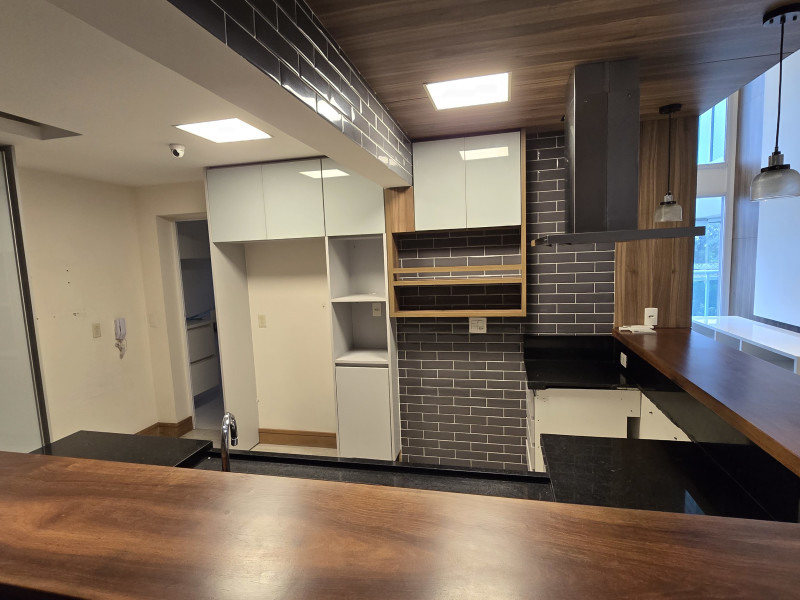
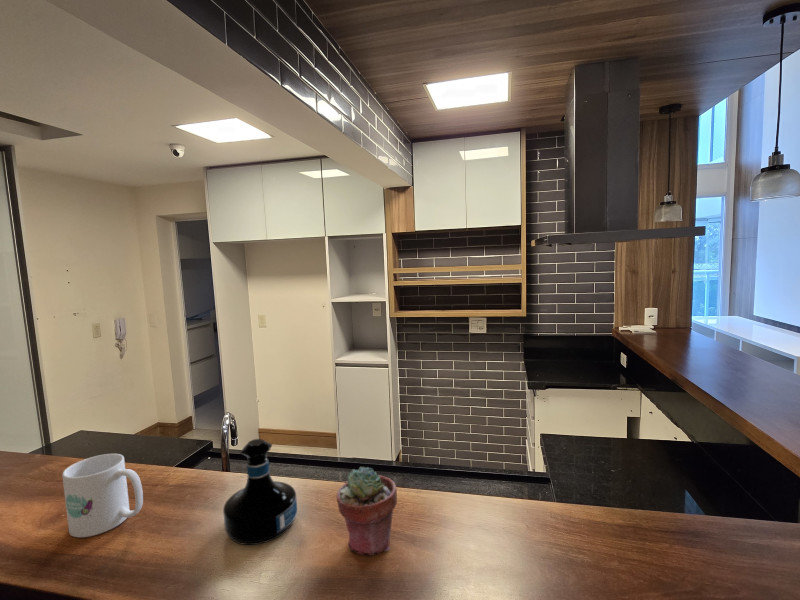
+ tequila bottle [222,438,298,546]
+ potted succulent [335,466,398,556]
+ mug [61,453,144,538]
